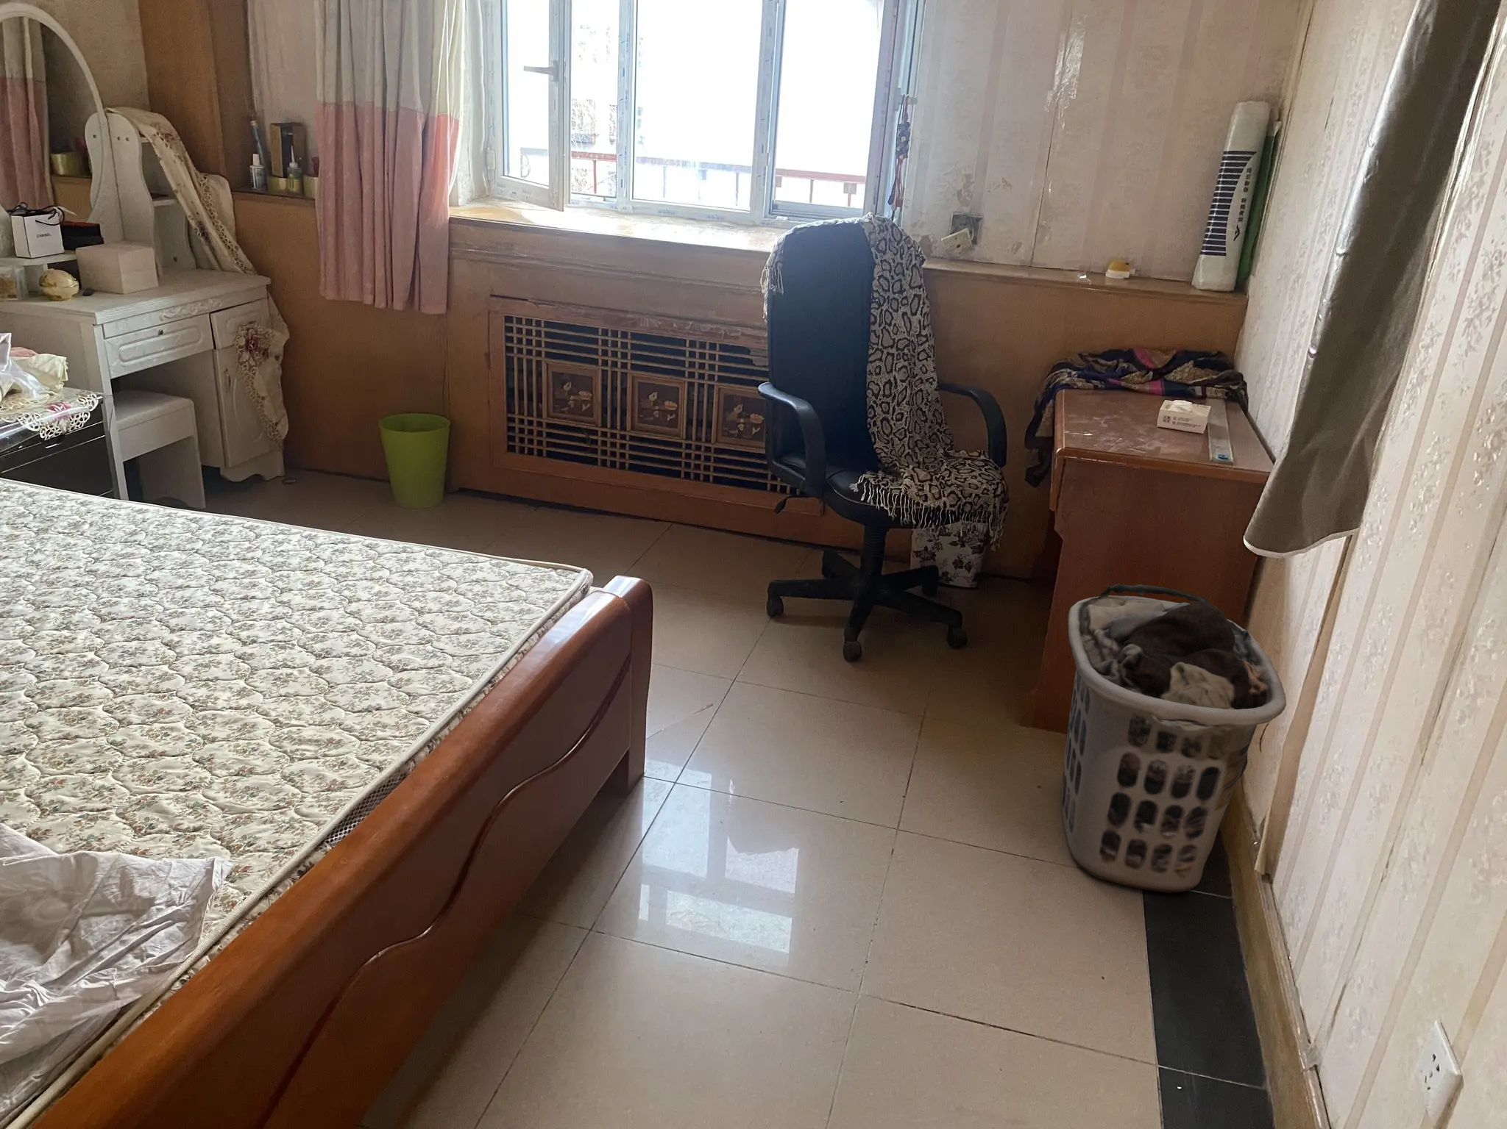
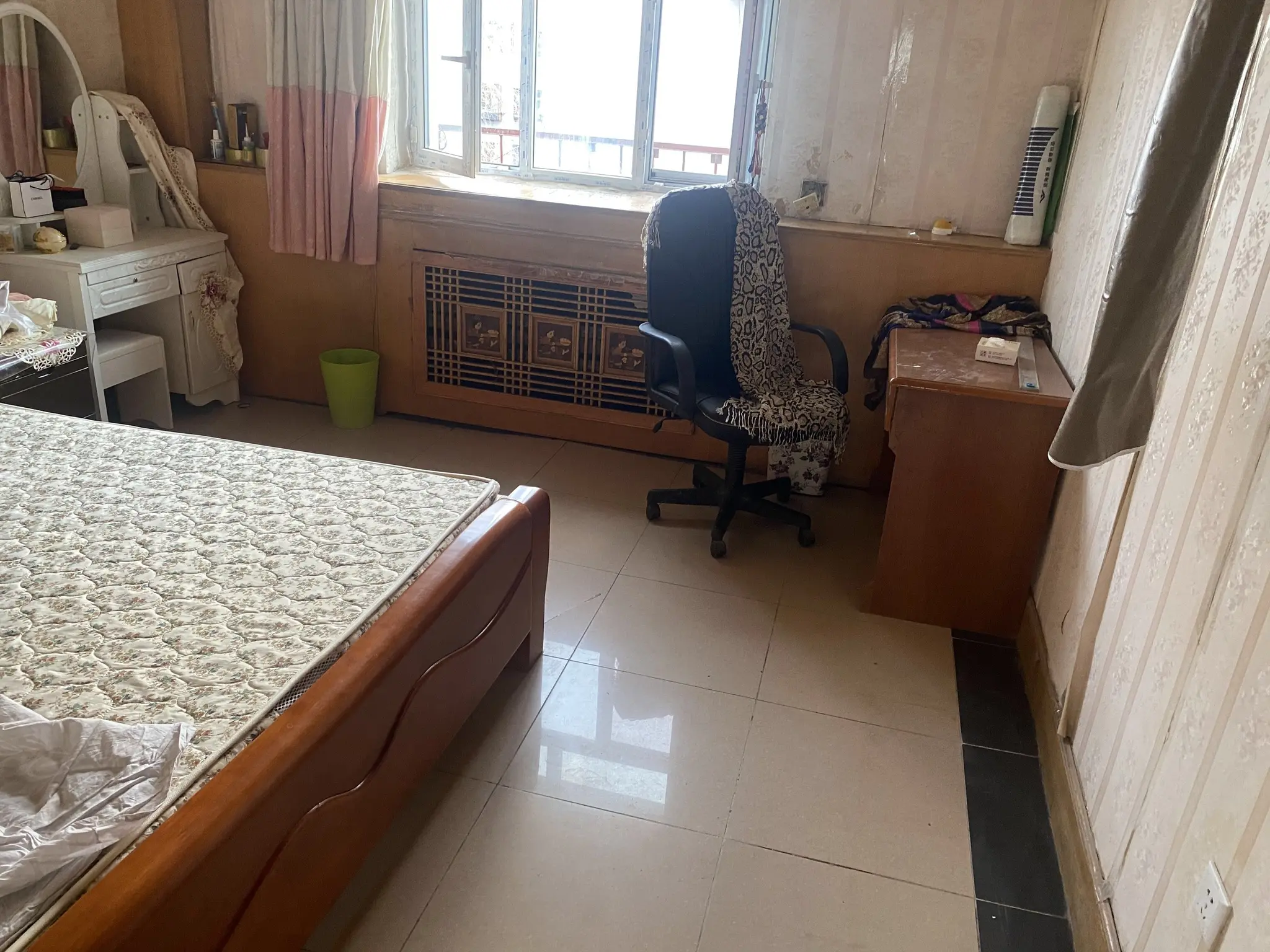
- clothes hamper [1061,583,1287,894]
